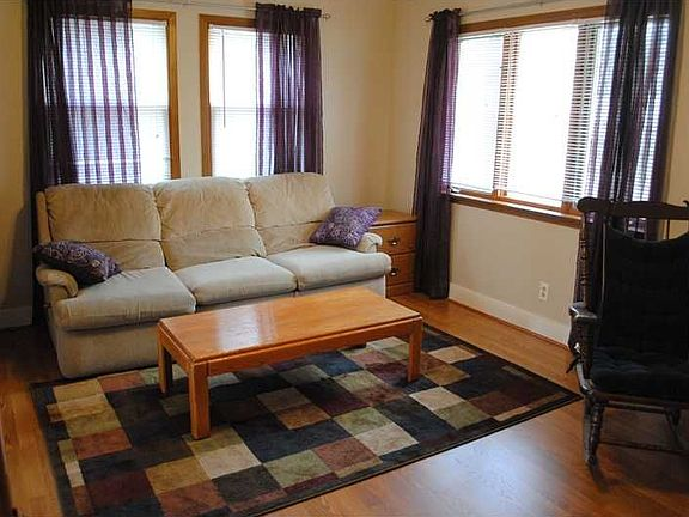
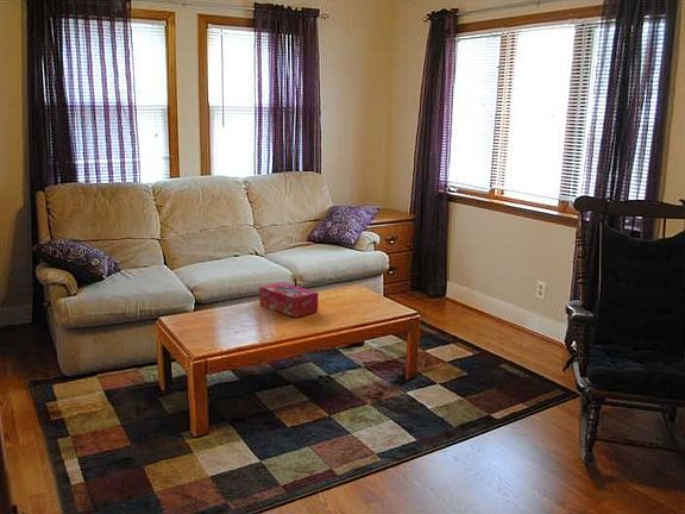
+ tissue box [258,282,319,318]
